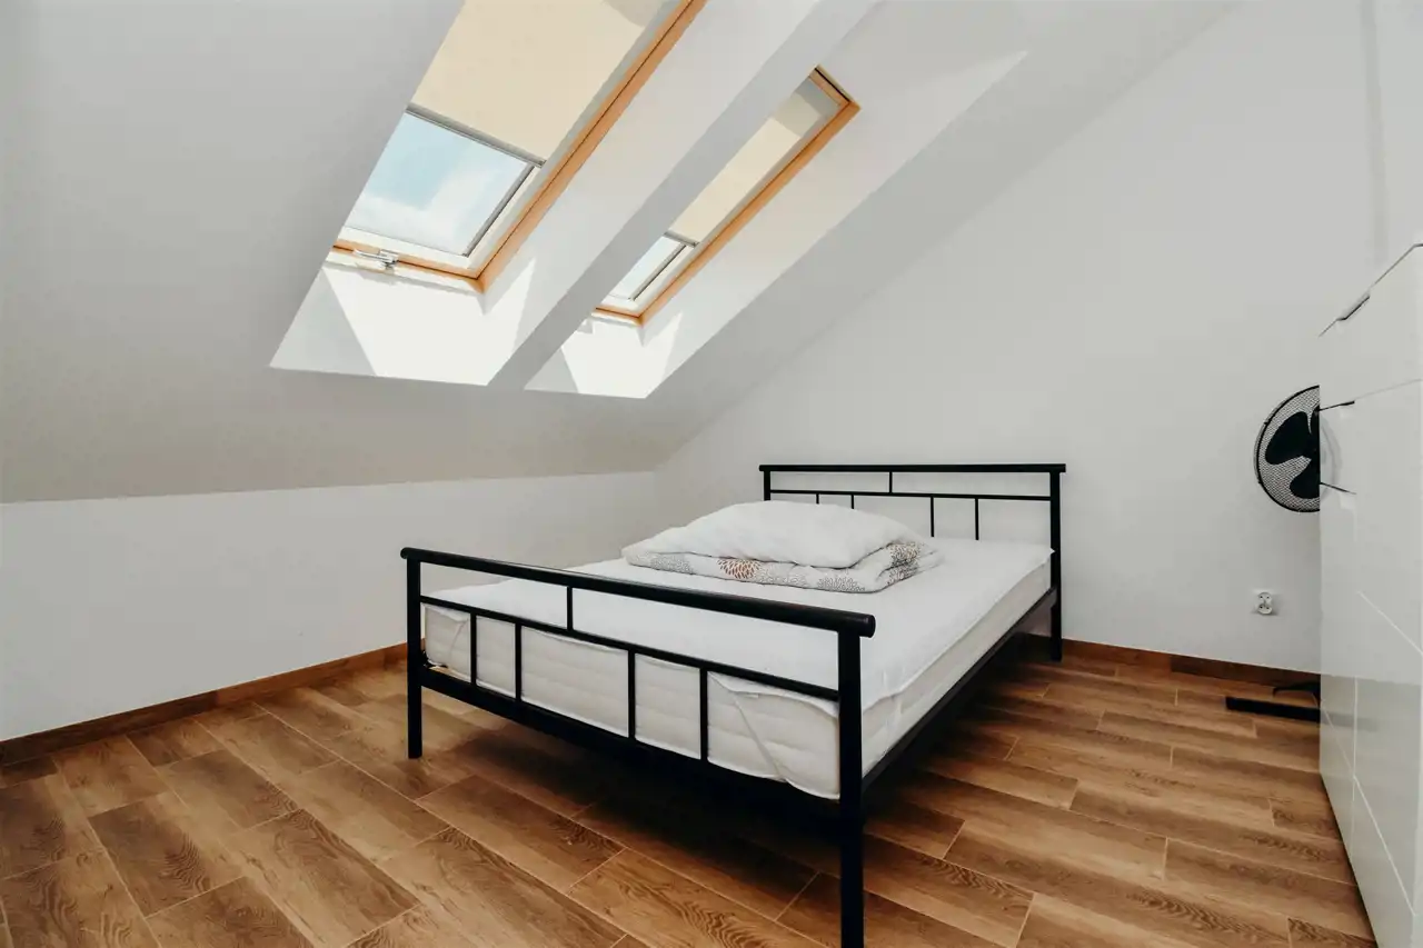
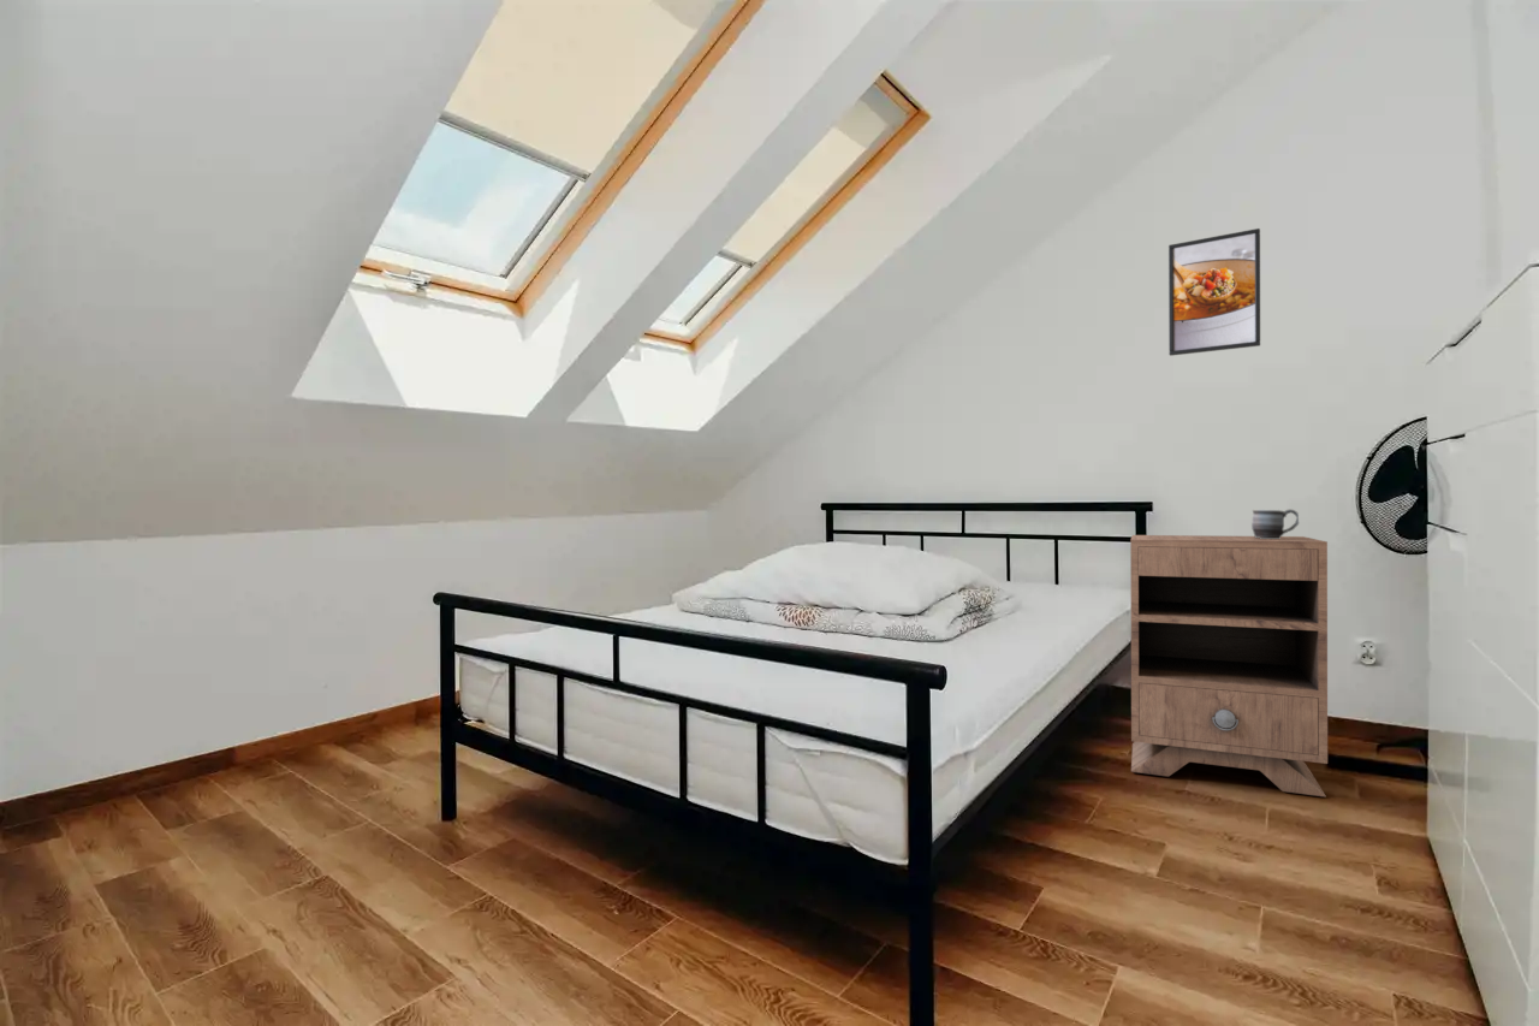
+ mug [1250,508,1300,539]
+ nightstand [1129,534,1329,799]
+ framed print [1167,227,1261,357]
